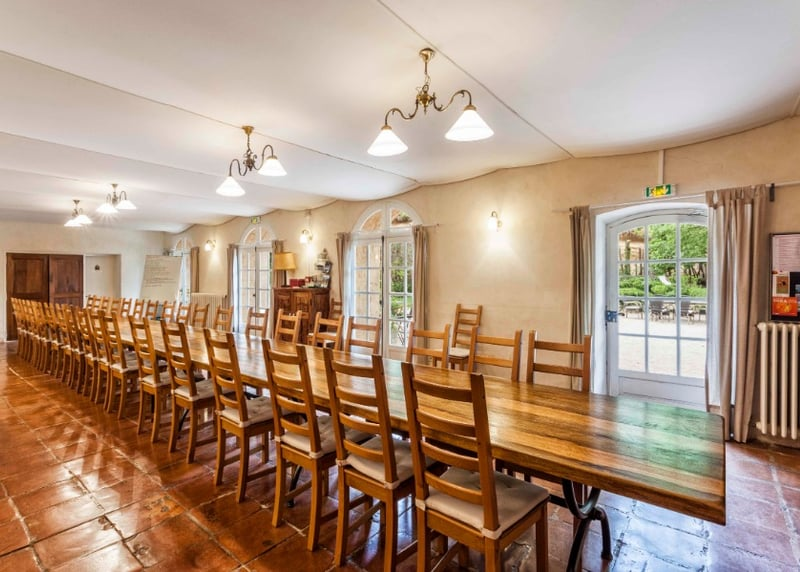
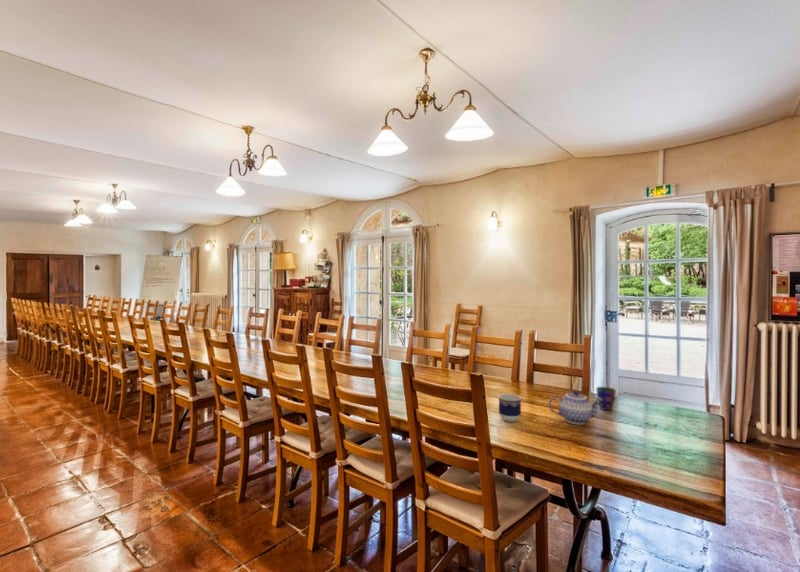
+ cup [497,392,522,423]
+ cup [595,386,617,411]
+ teapot [548,389,603,425]
